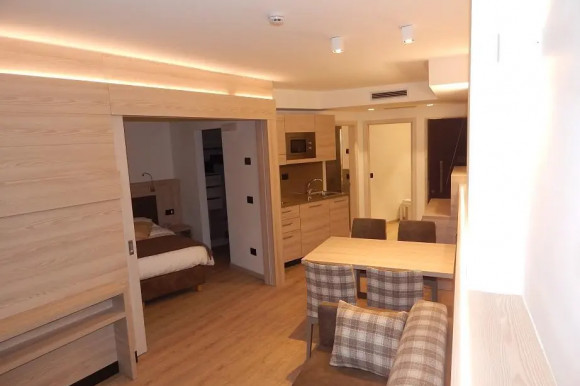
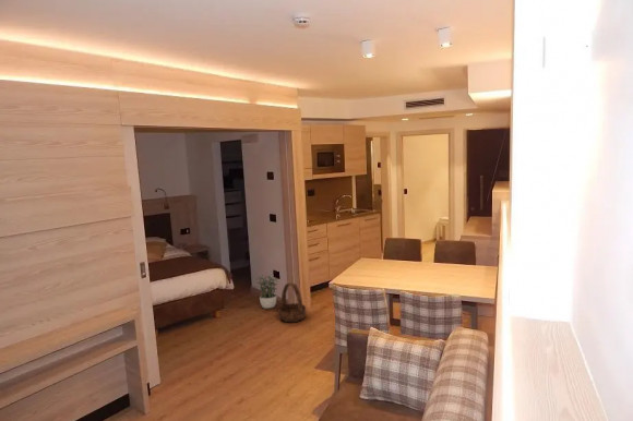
+ basket [277,281,307,323]
+ potted plant [255,274,278,310]
